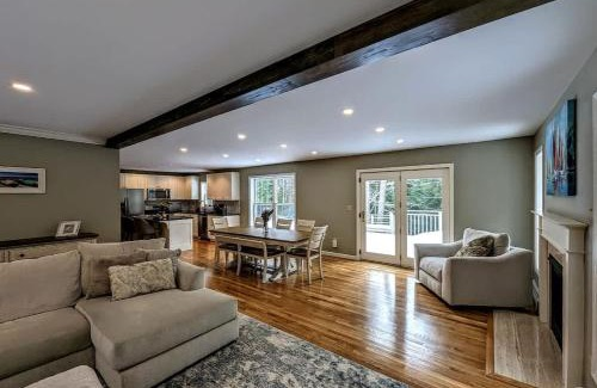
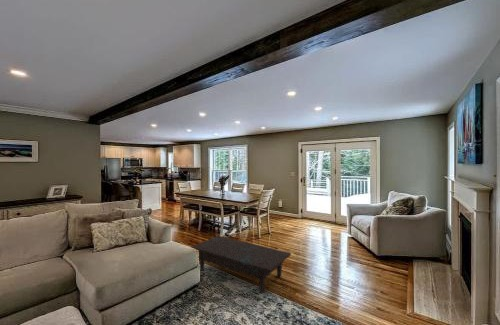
+ coffee table [190,235,292,294]
